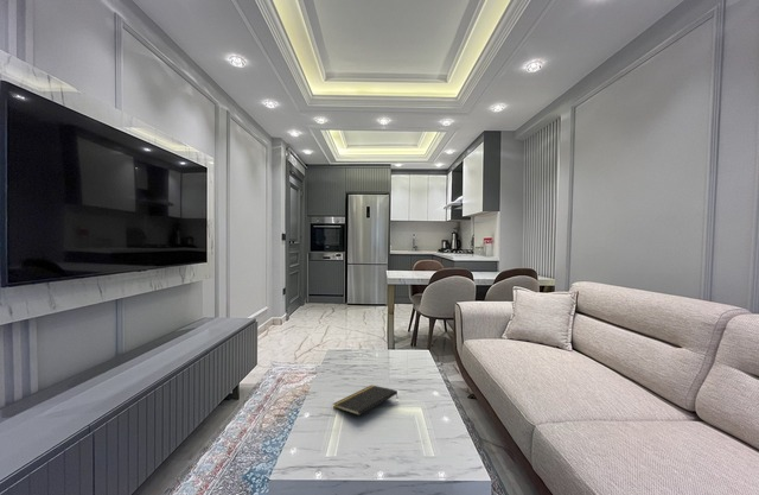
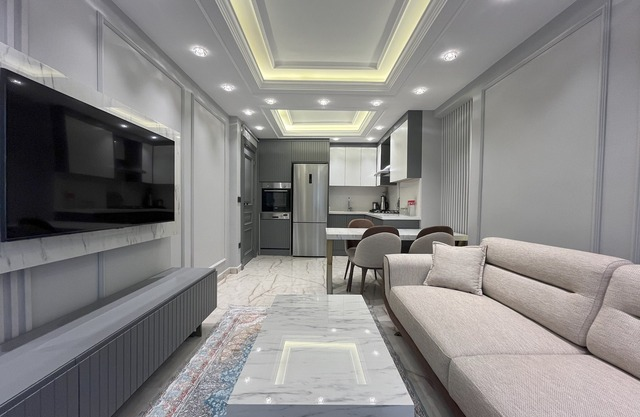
- notepad [332,383,398,417]
